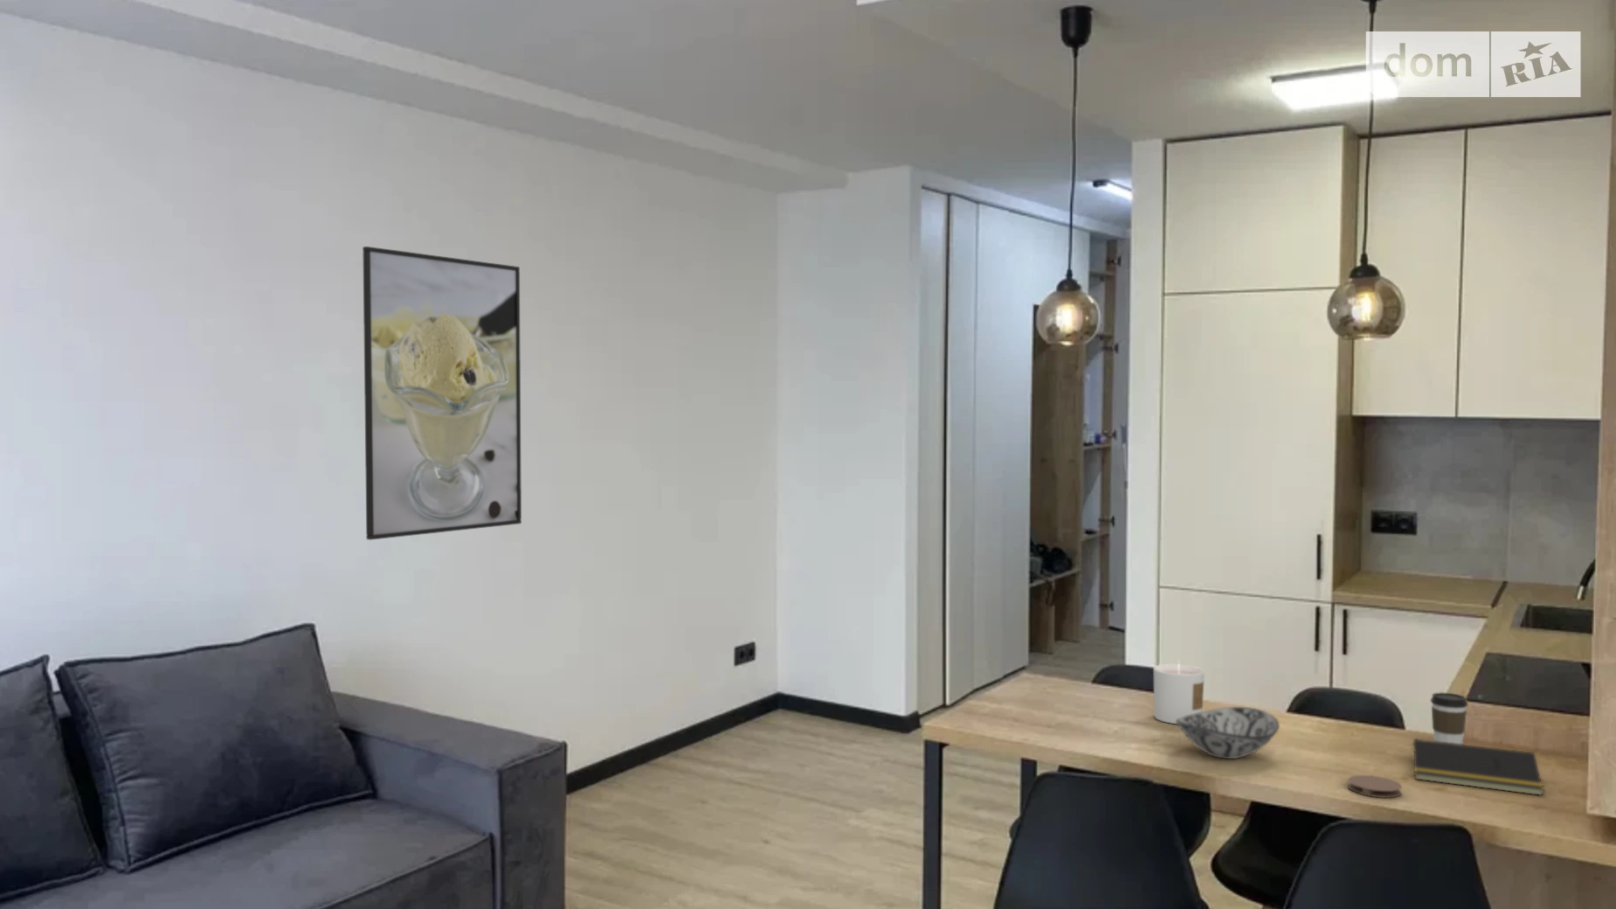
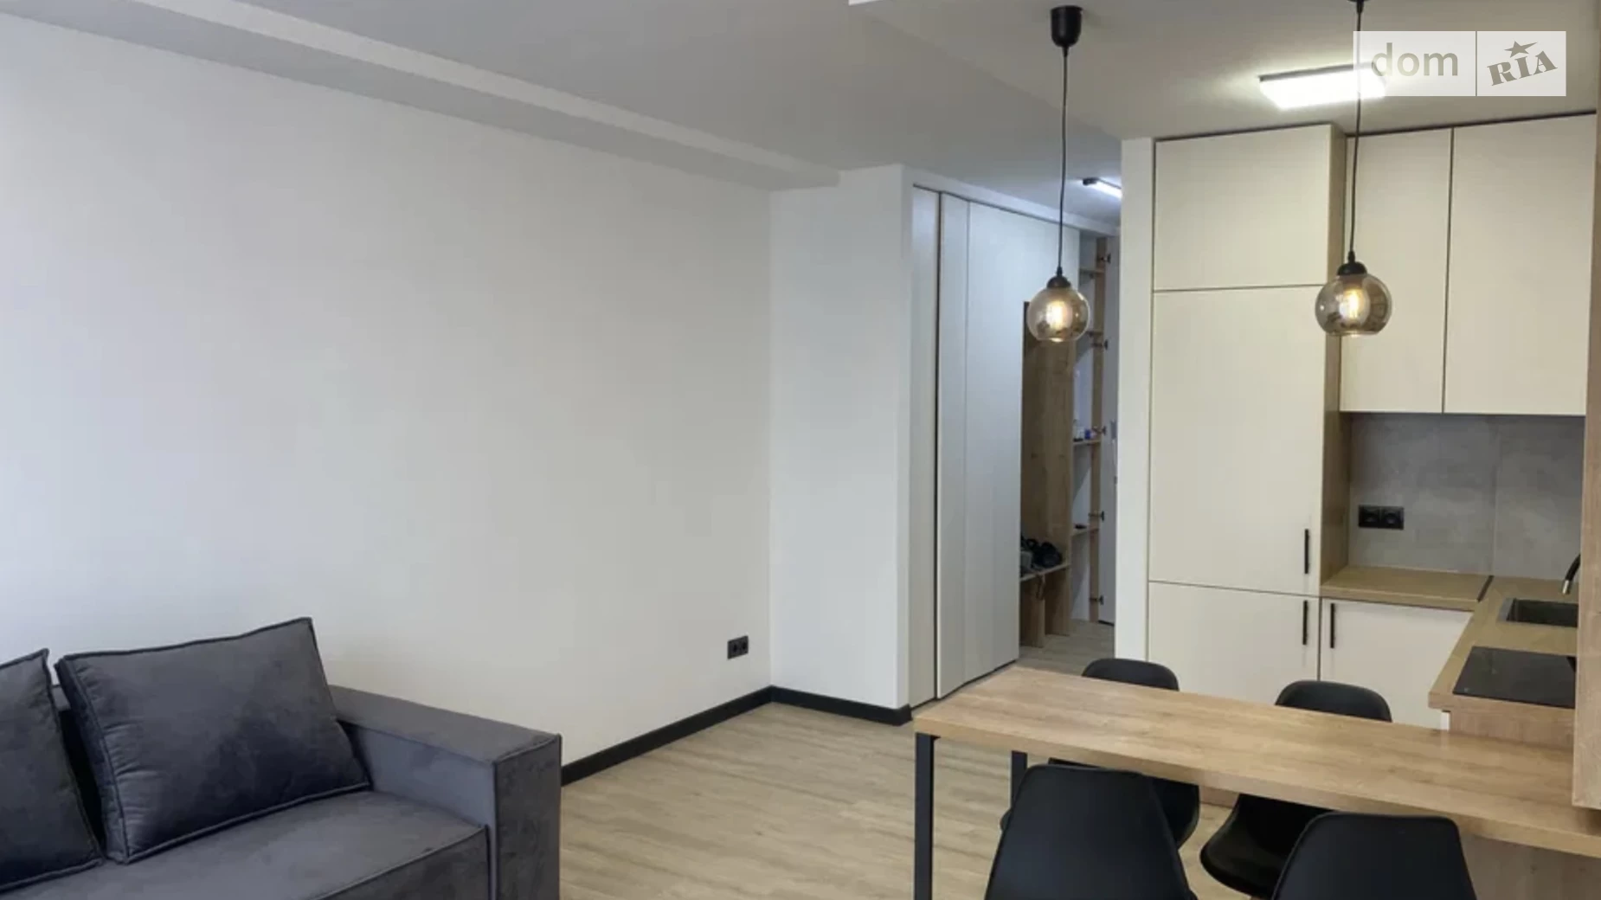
- coaster [1347,775,1403,799]
- notepad [1408,738,1544,796]
- candle [1153,658,1205,725]
- coffee cup [1430,691,1468,745]
- decorative bowl [1175,706,1281,759]
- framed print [362,245,523,541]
